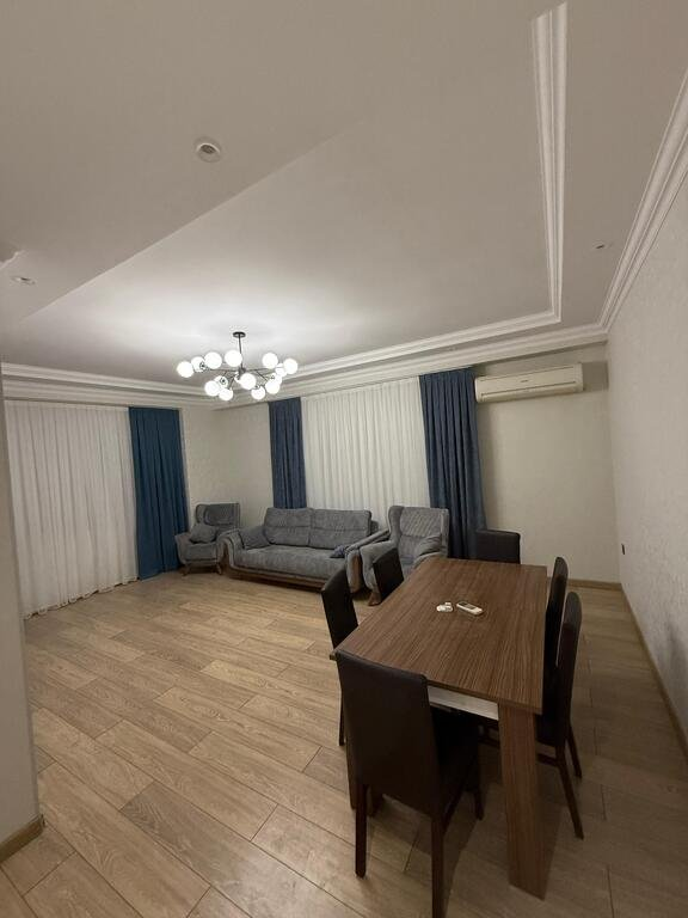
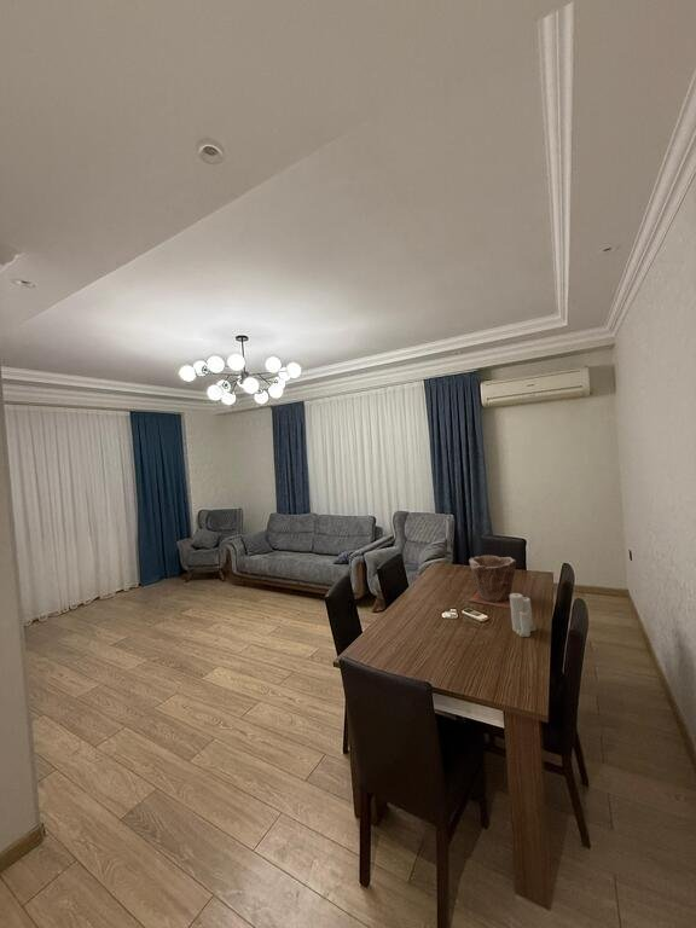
+ plant pot [468,555,517,609]
+ candle [510,592,538,638]
